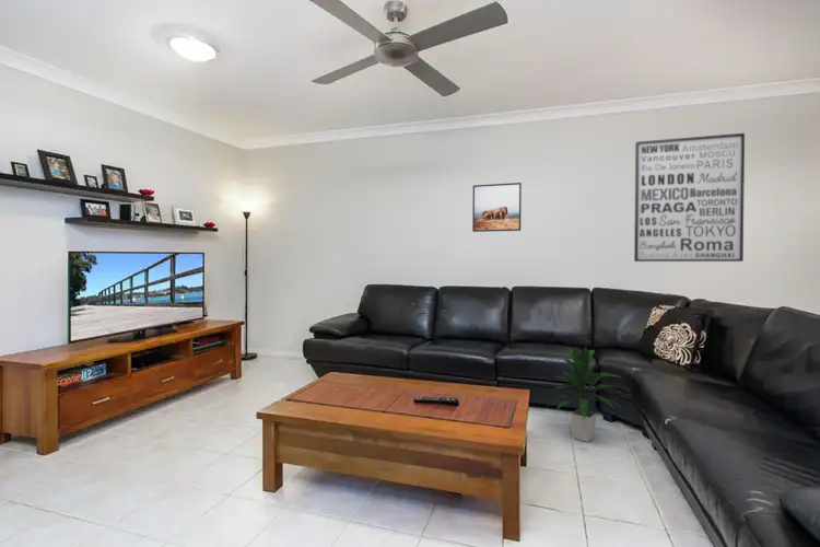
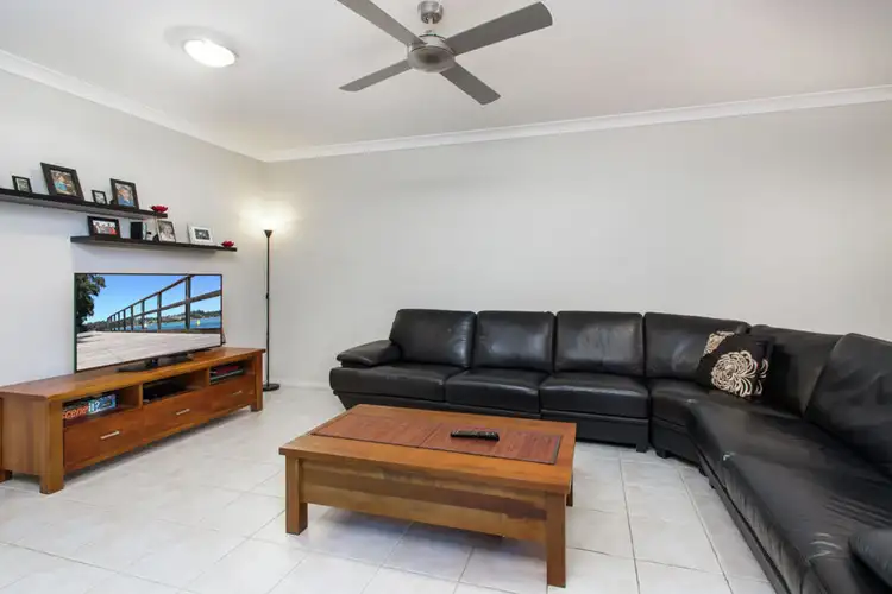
- wall art [633,132,746,263]
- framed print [471,182,523,233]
- indoor plant [547,346,622,443]
